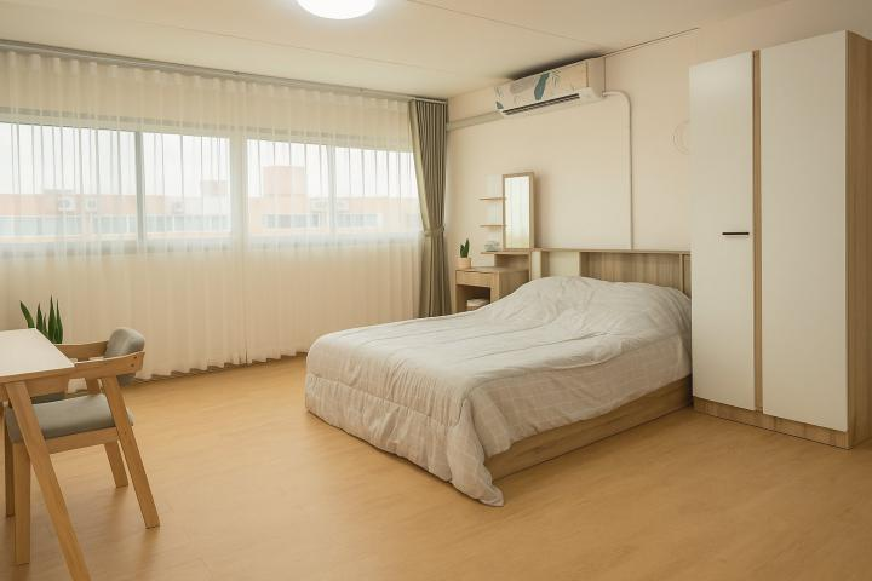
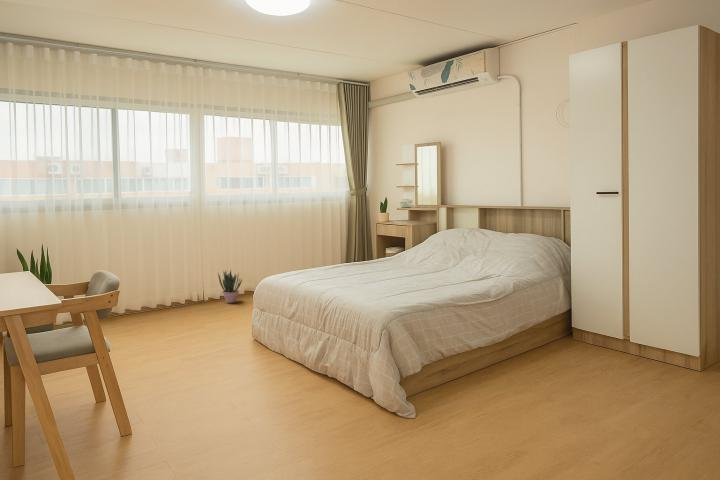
+ potted plant [217,269,243,304]
